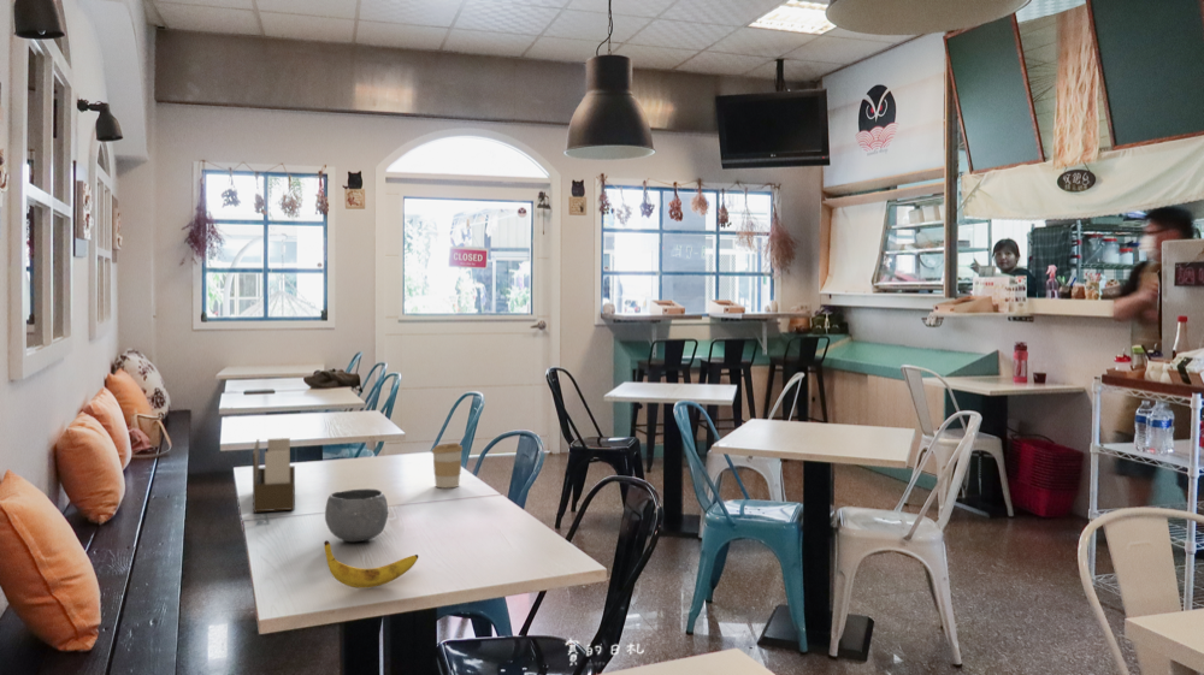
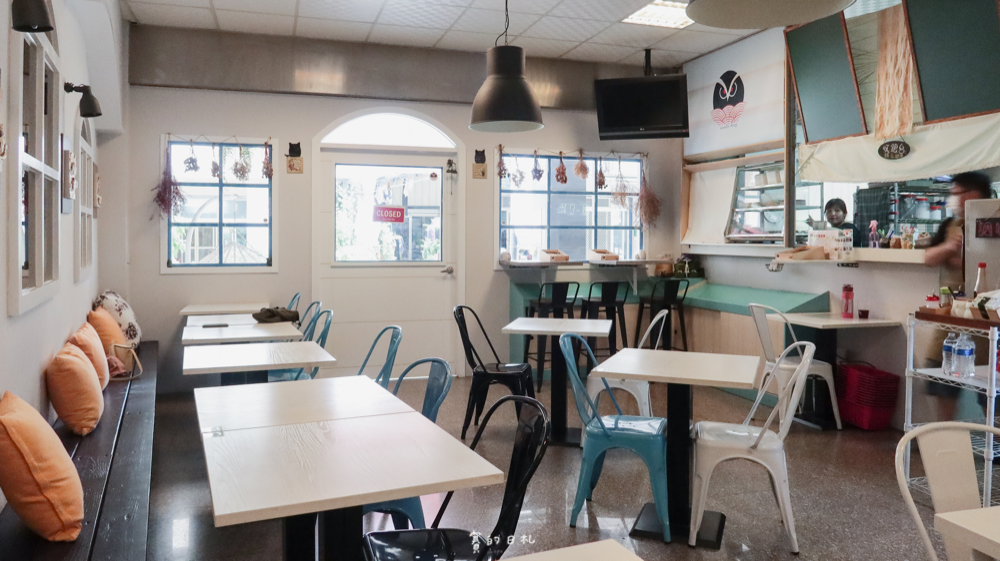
- banana [323,539,419,590]
- coffee cup [431,442,464,490]
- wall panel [252,437,296,514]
- ceramic bowl [324,487,389,543]
